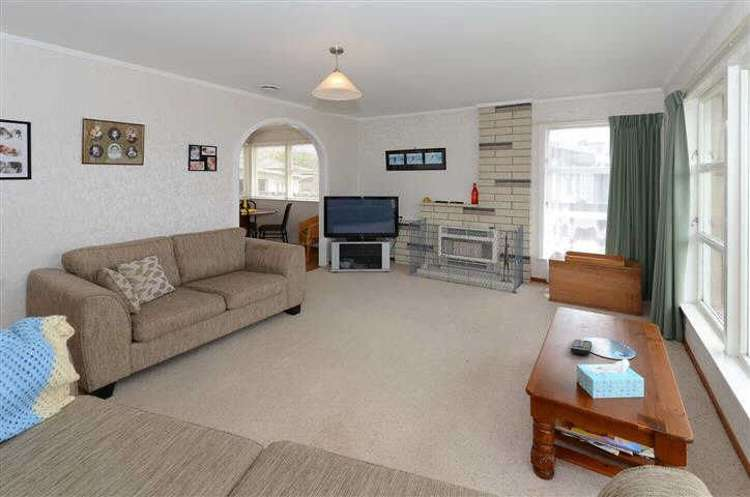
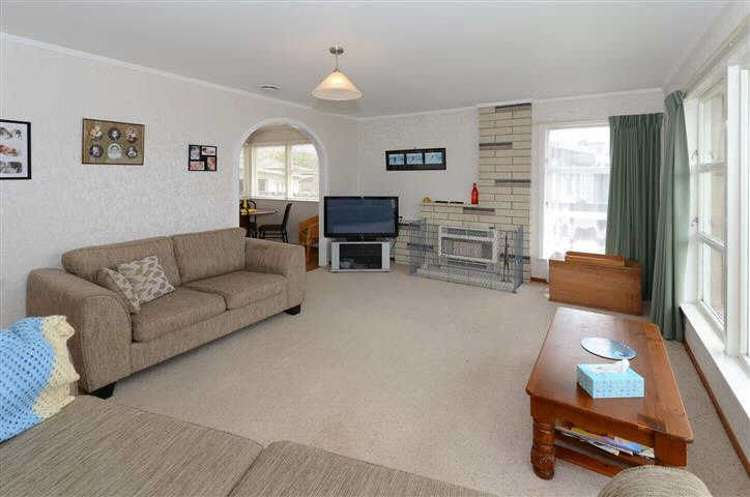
- remote control [570,338,593,356]
